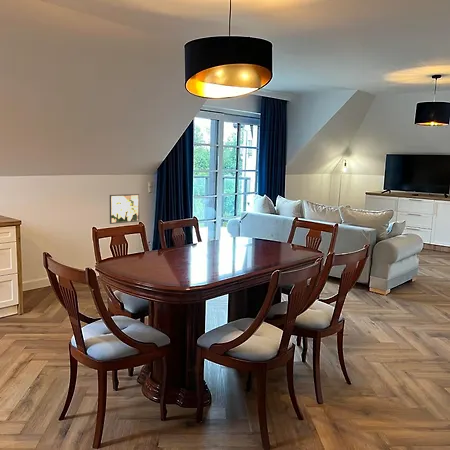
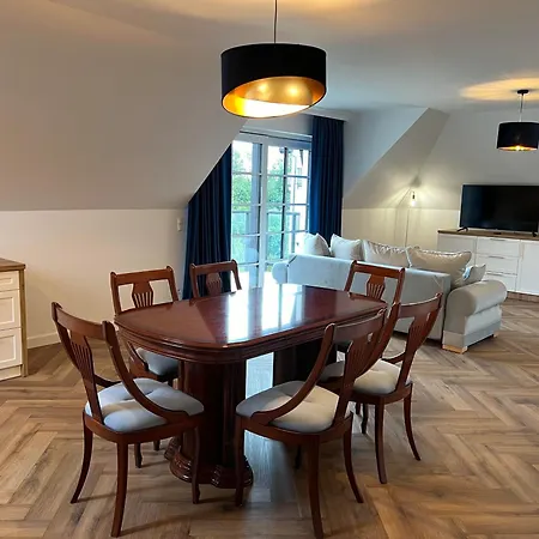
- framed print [109,193,140,225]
